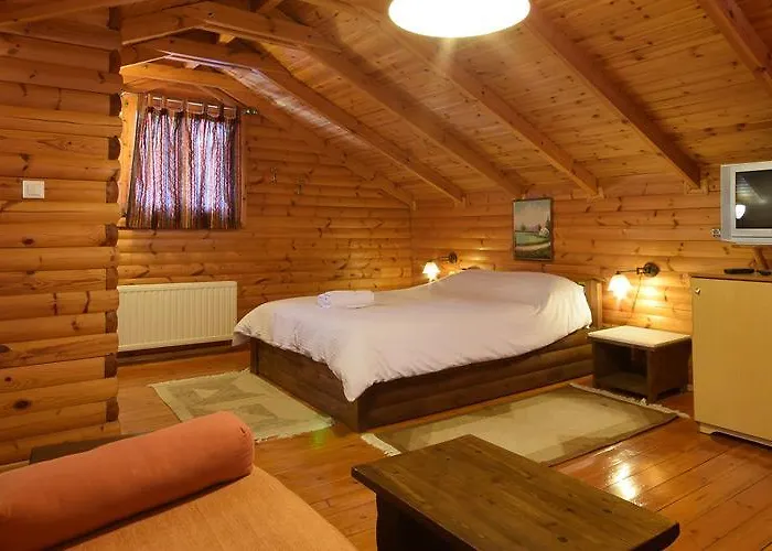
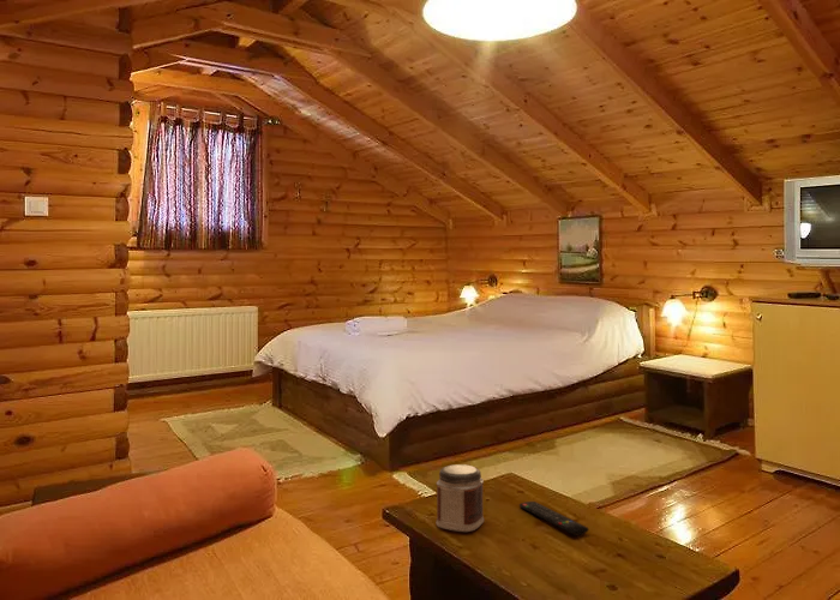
+ jar [434,463,485,533]
+ remote control [518,500,589,536]
